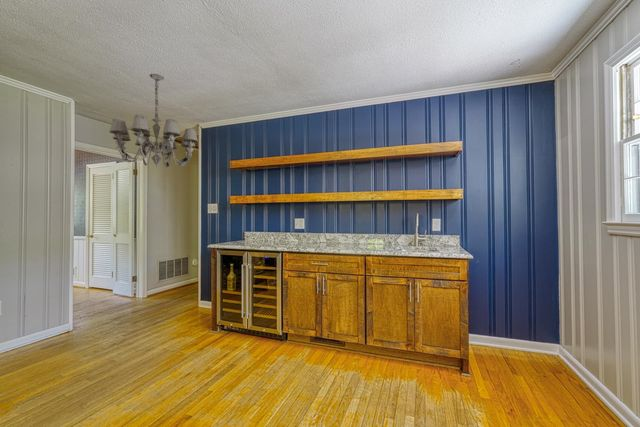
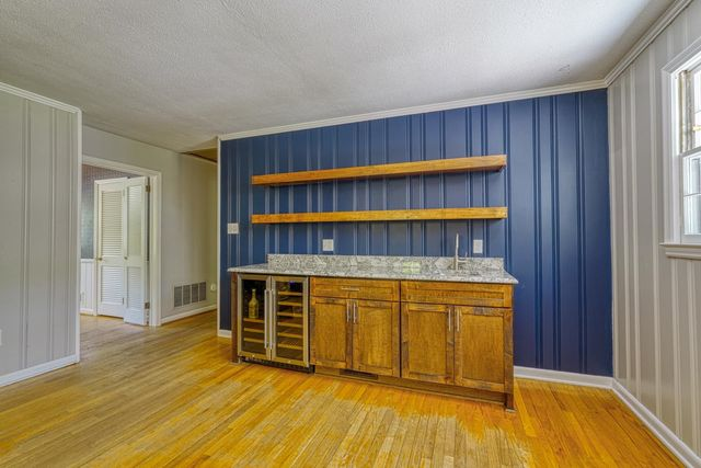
- chandelier [109,73,199,168]
